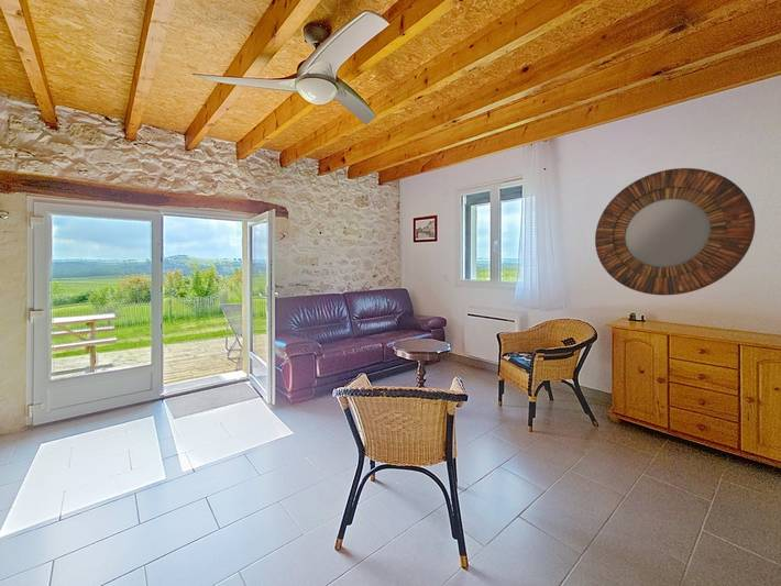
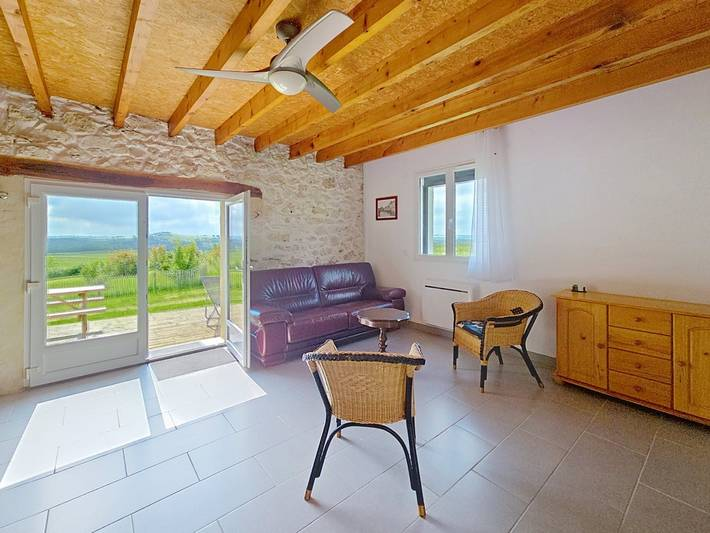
- home mirror [594,167,757,296]
